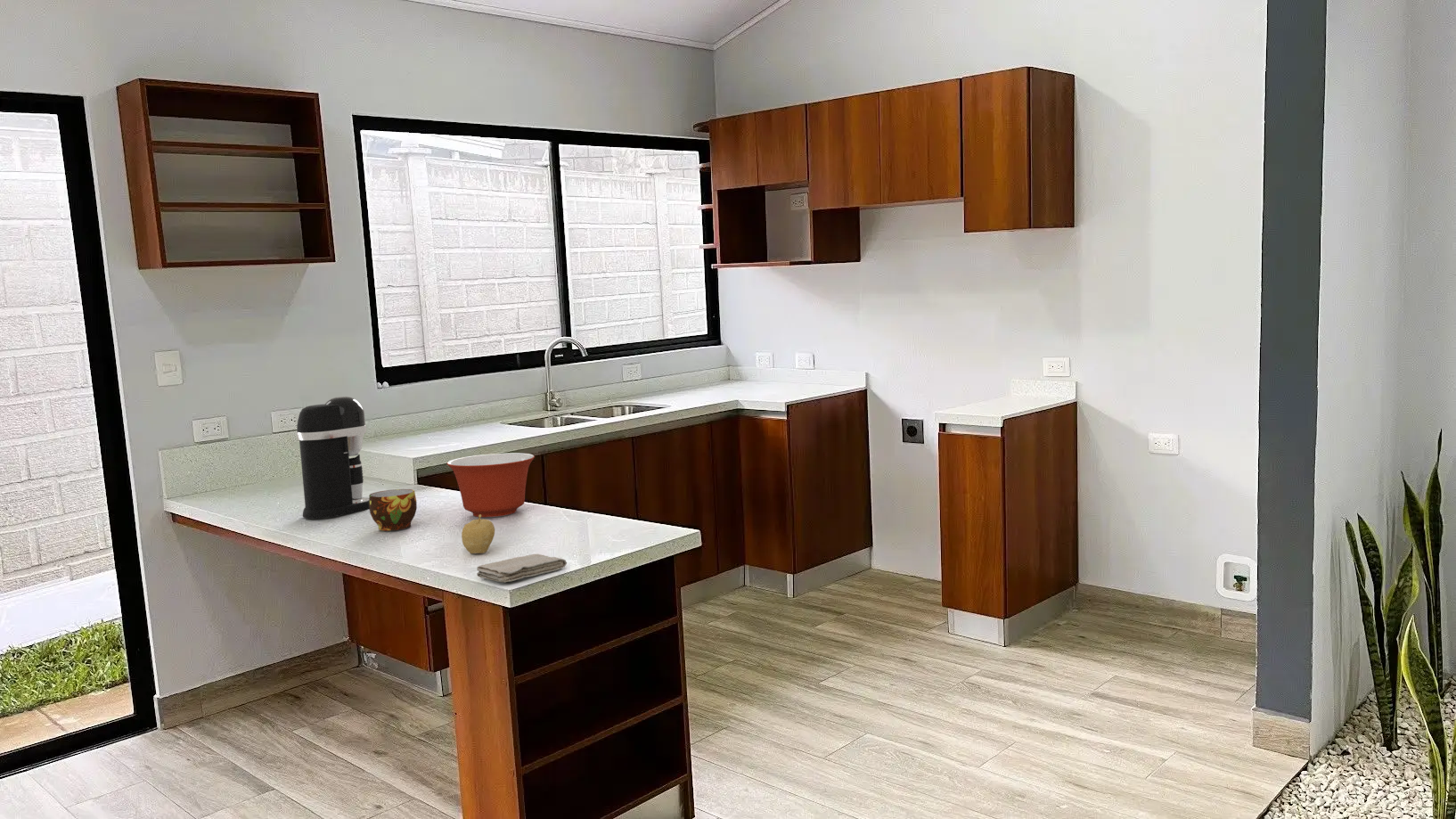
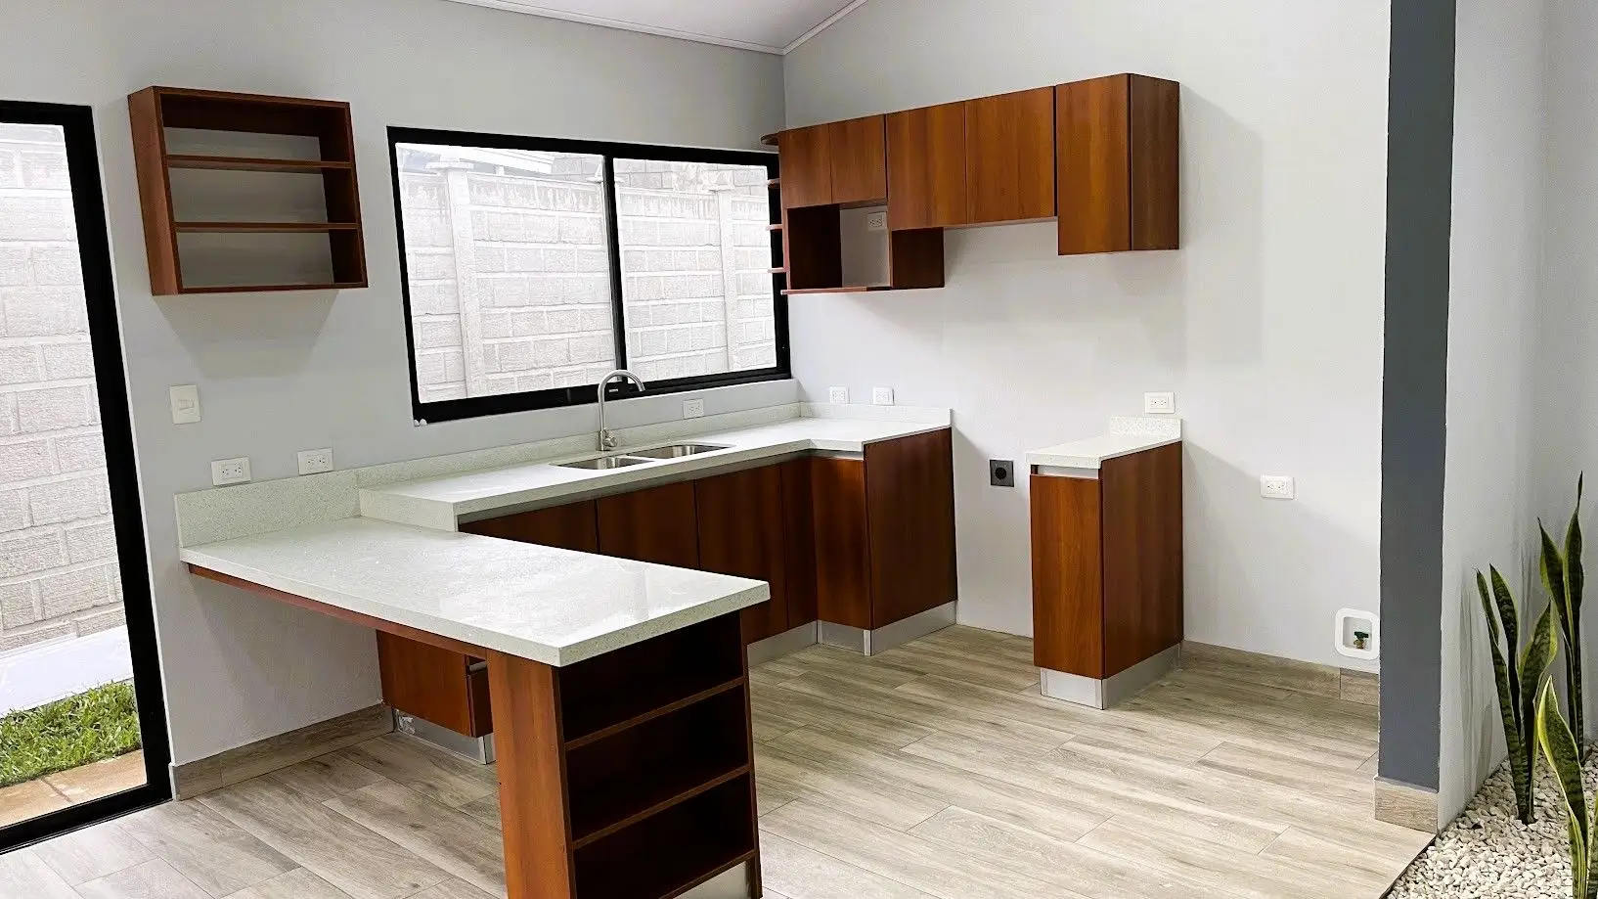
- fruit [461,514,495,554]
- cup [368,488,418,531]
- mixing bowl [446,453,536,518]
- coffee maker [296,396,370,520]
- washcloth [476,553,568,584]
